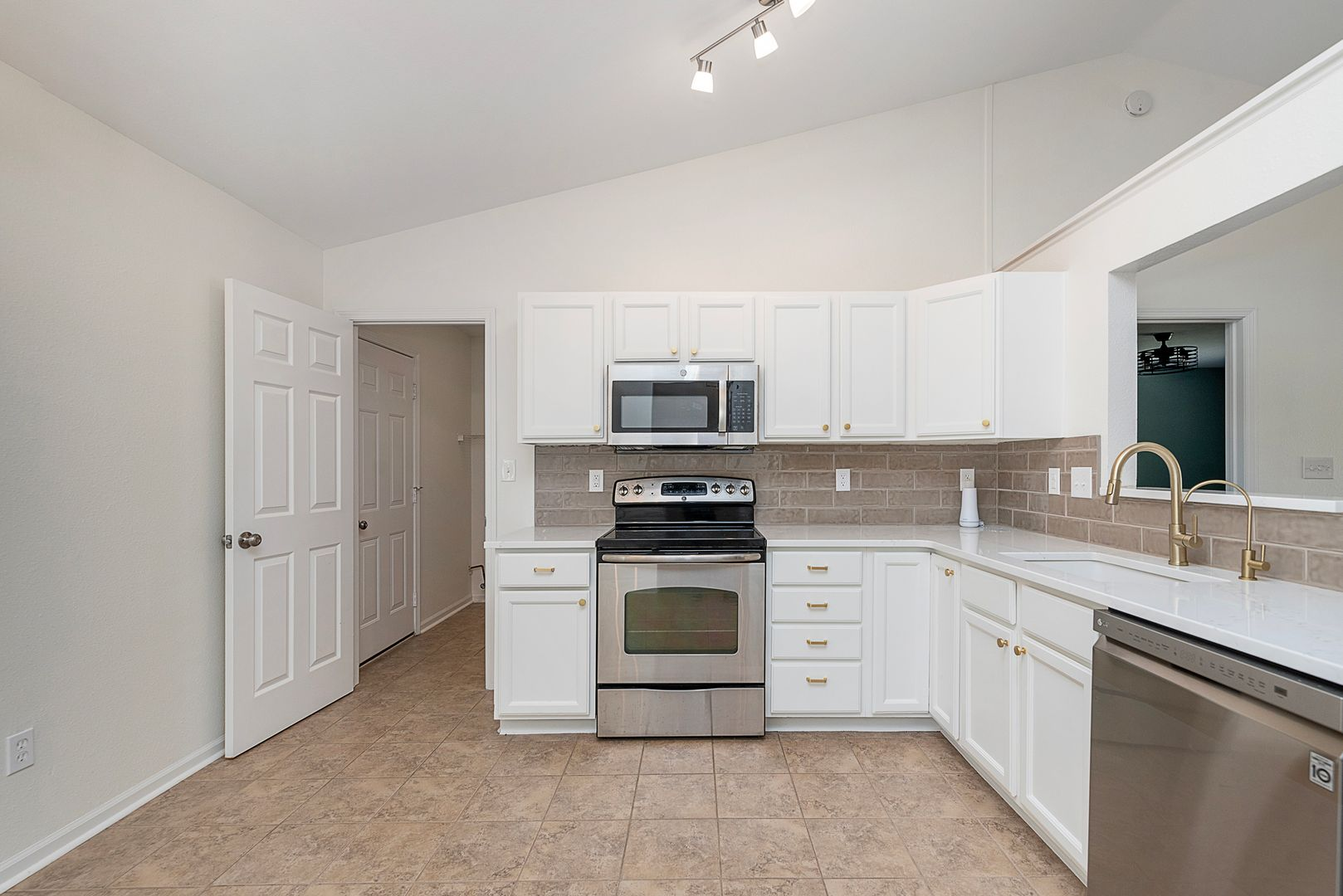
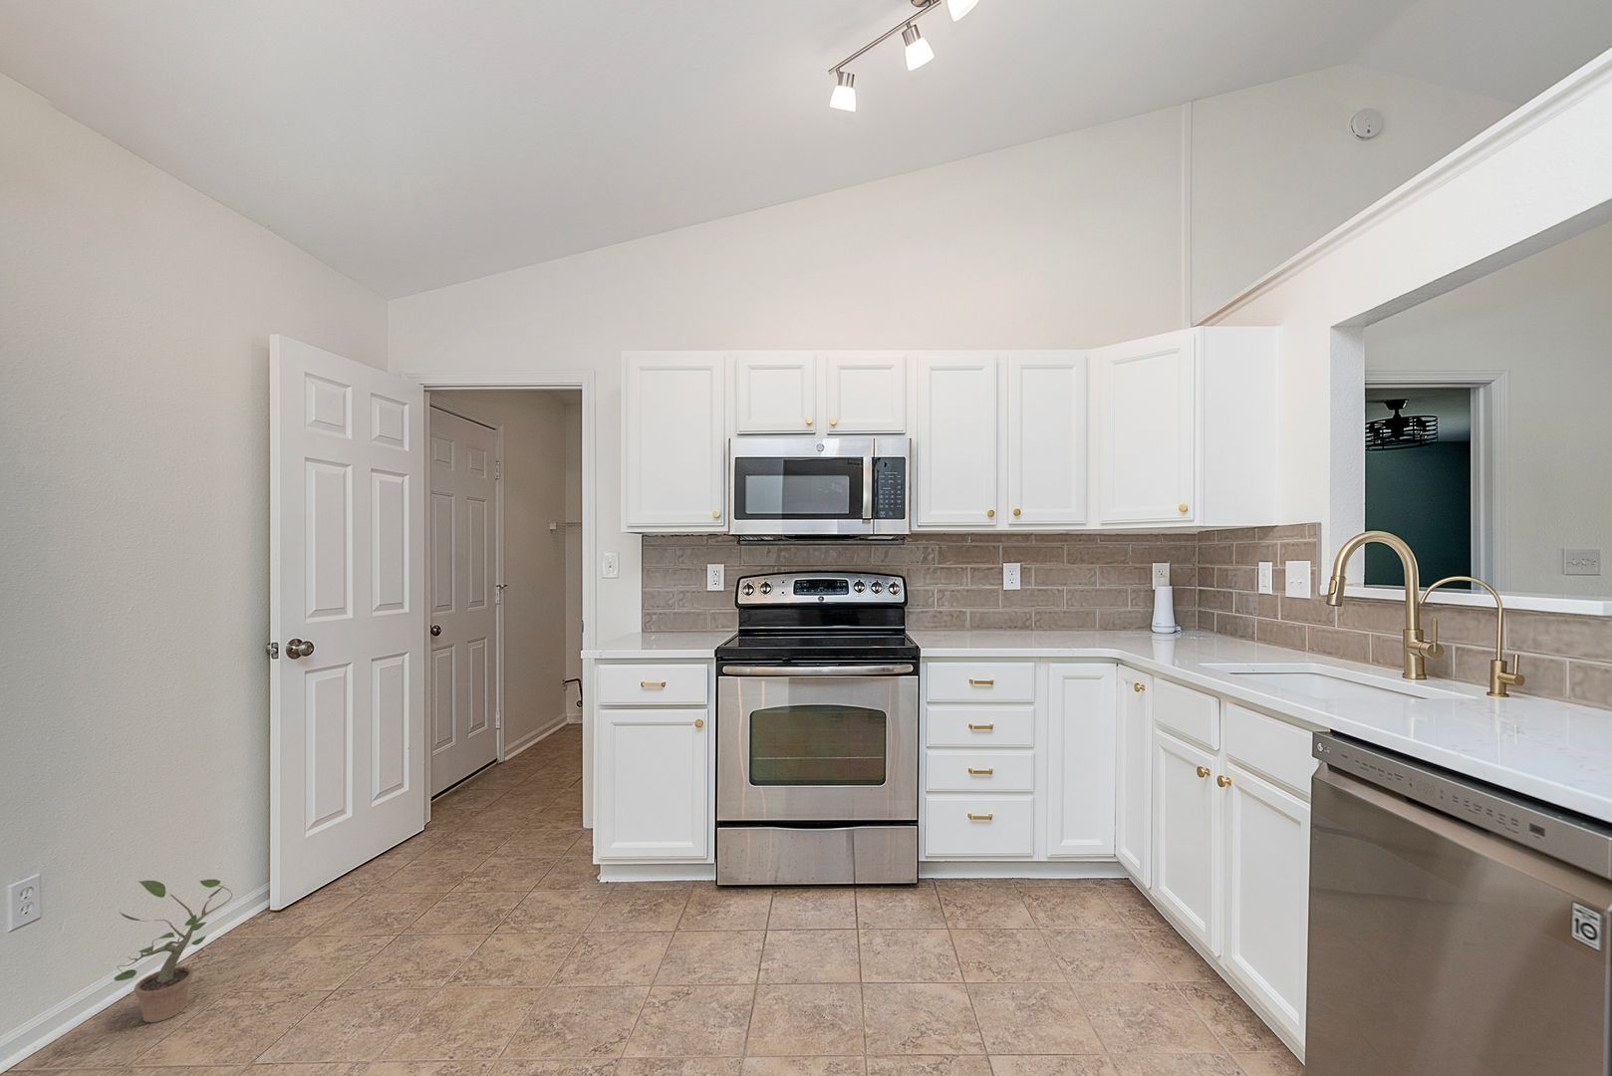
+ potted plant [114,879,233,1023]
